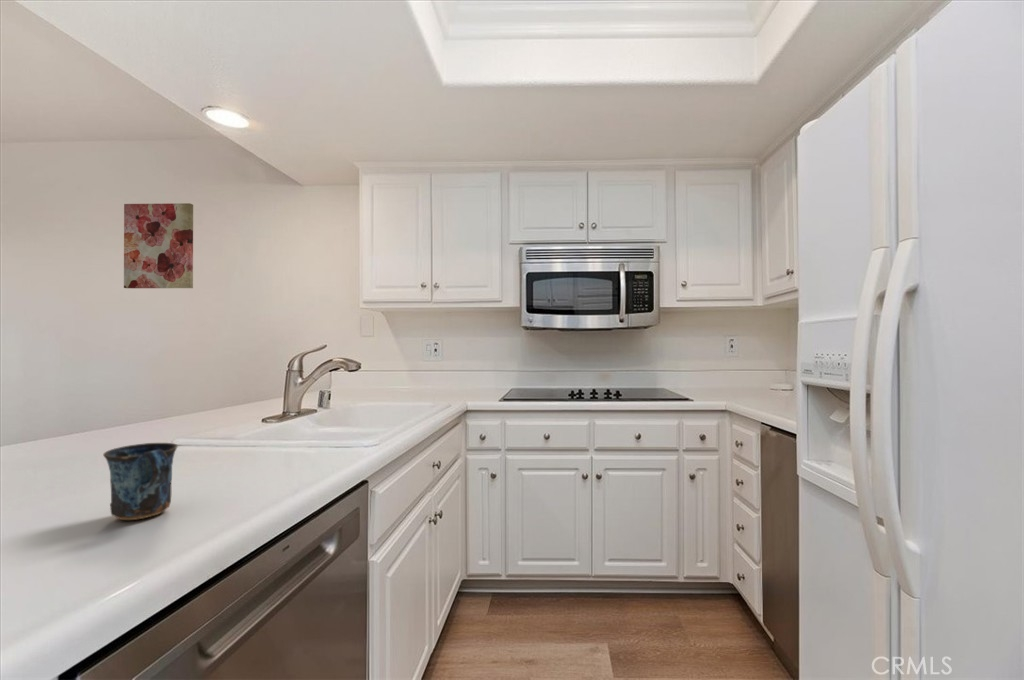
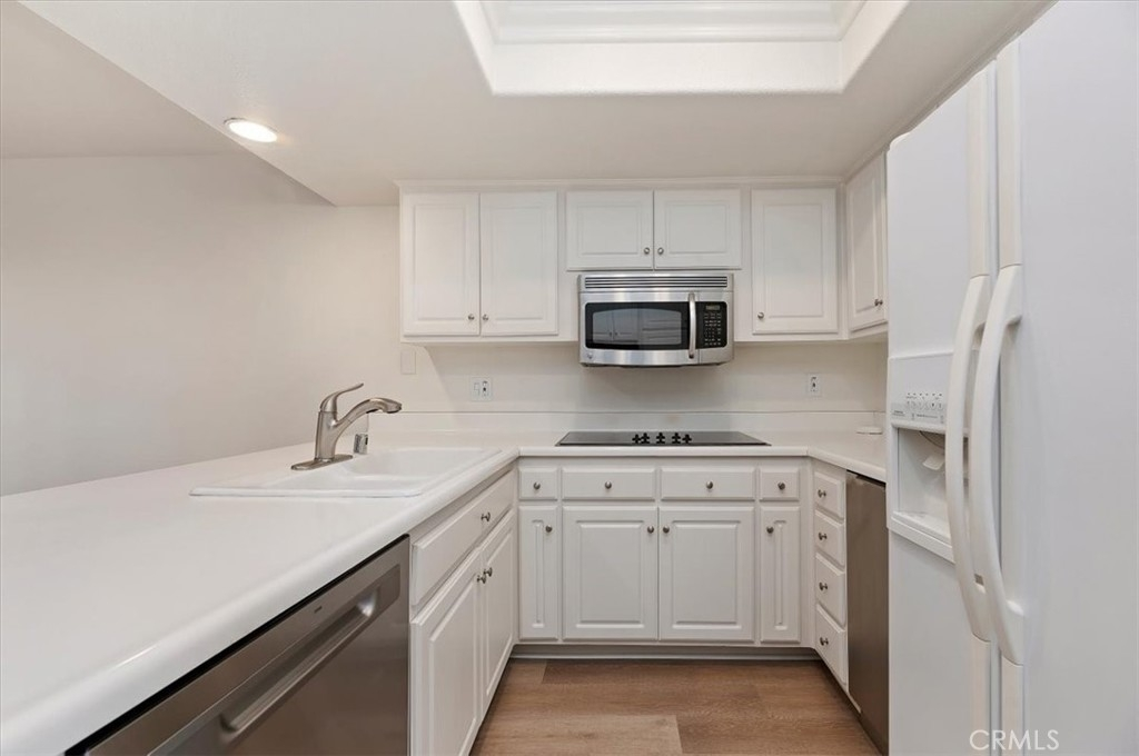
- mug [102,442,179,521]
- wall art [123,202,194,289]
